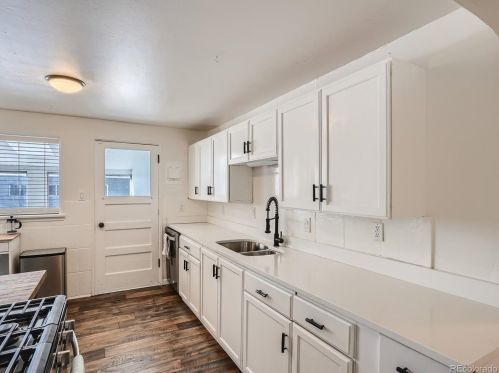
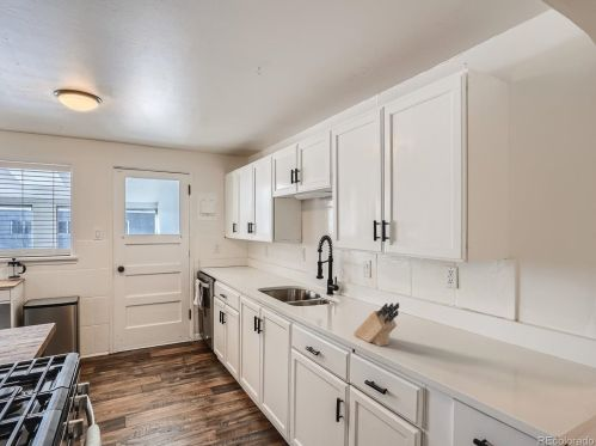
+ knife block [352,301,400,347]
